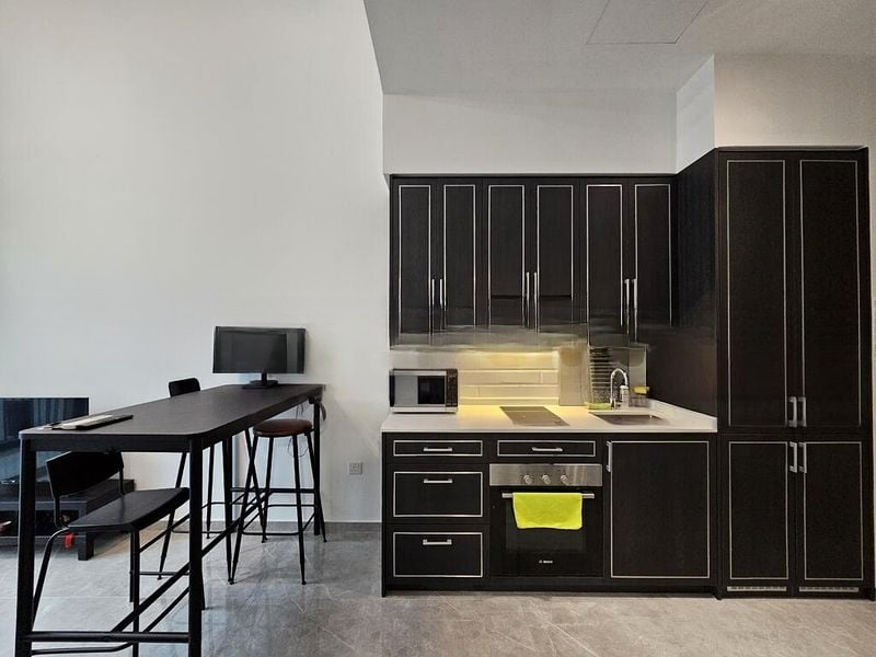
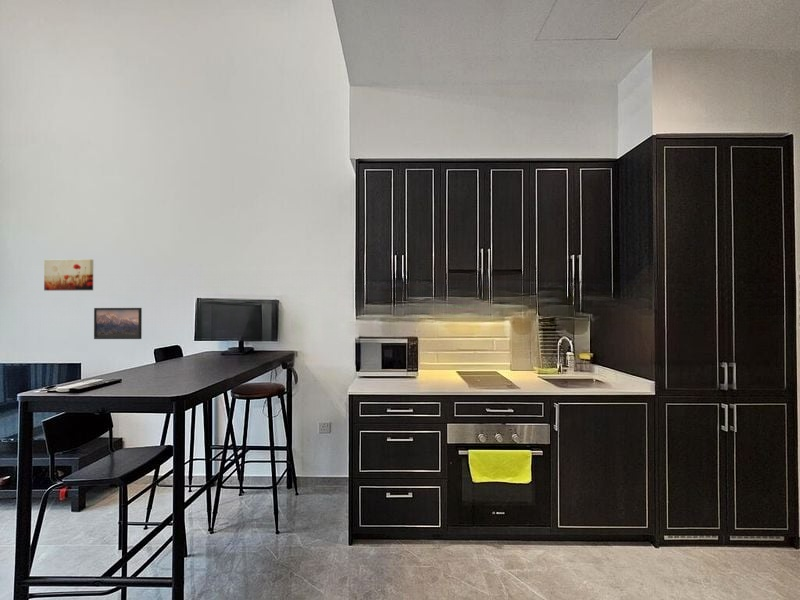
+ wall art [43,258,94,292]
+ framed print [93,307,143,340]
